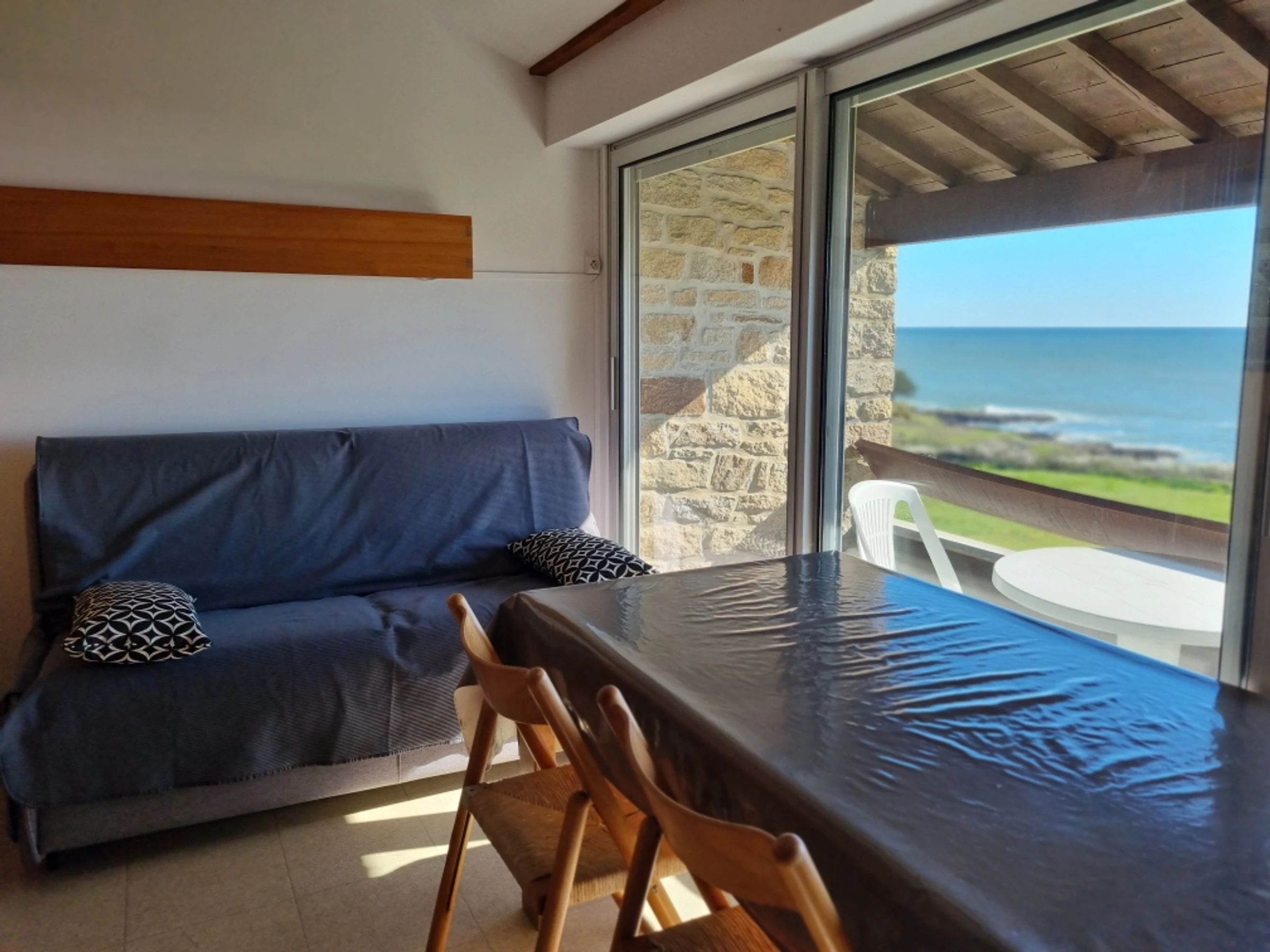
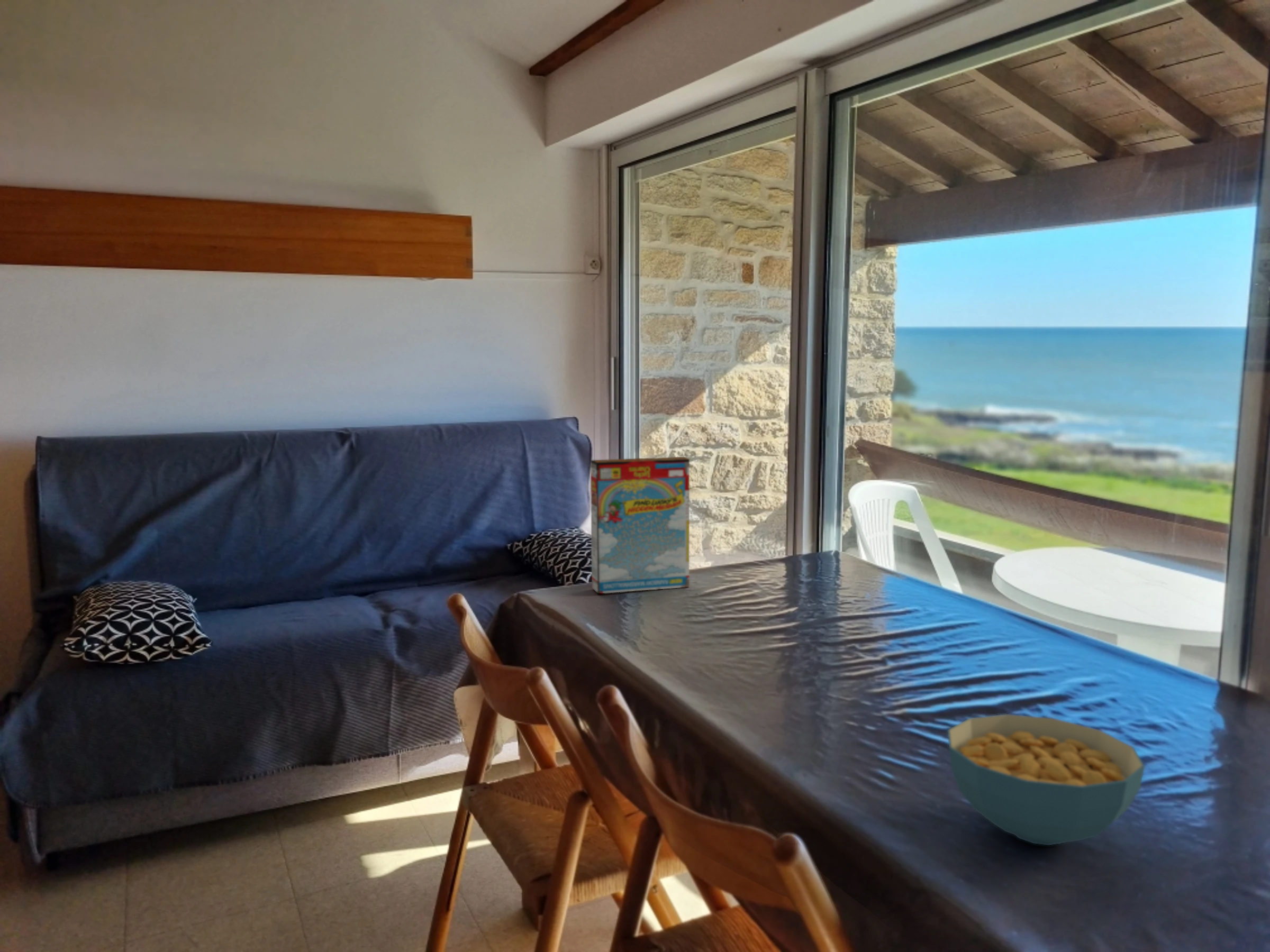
+ cereal box [590,456,690,594]
+ cereal bowl [947,713,1146,846]
